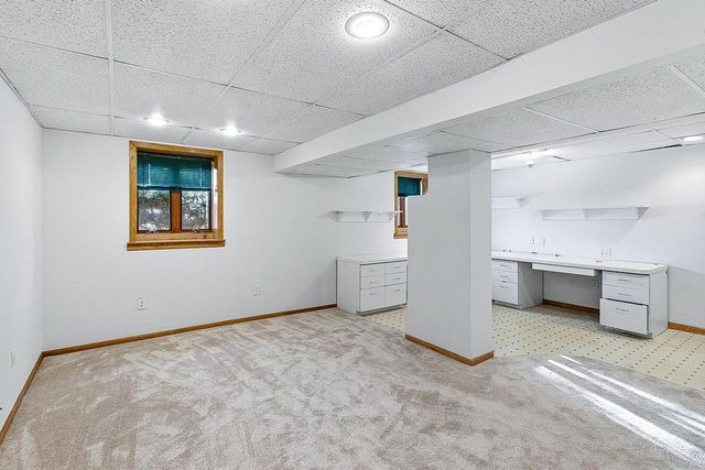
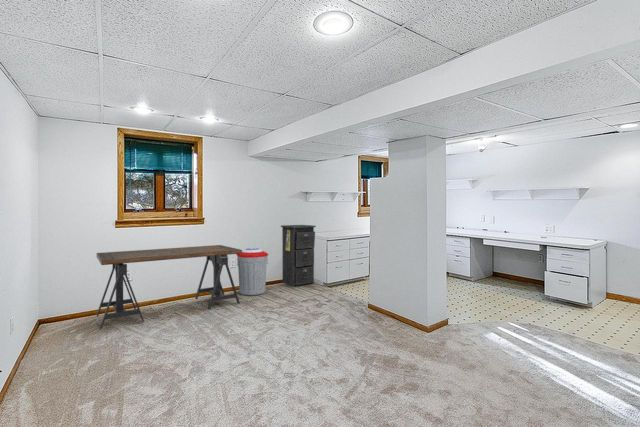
+ trash can [235,247,269,296]
+ desk [95,244,243,330]
+ filing cabinet [280,224,317,287]
